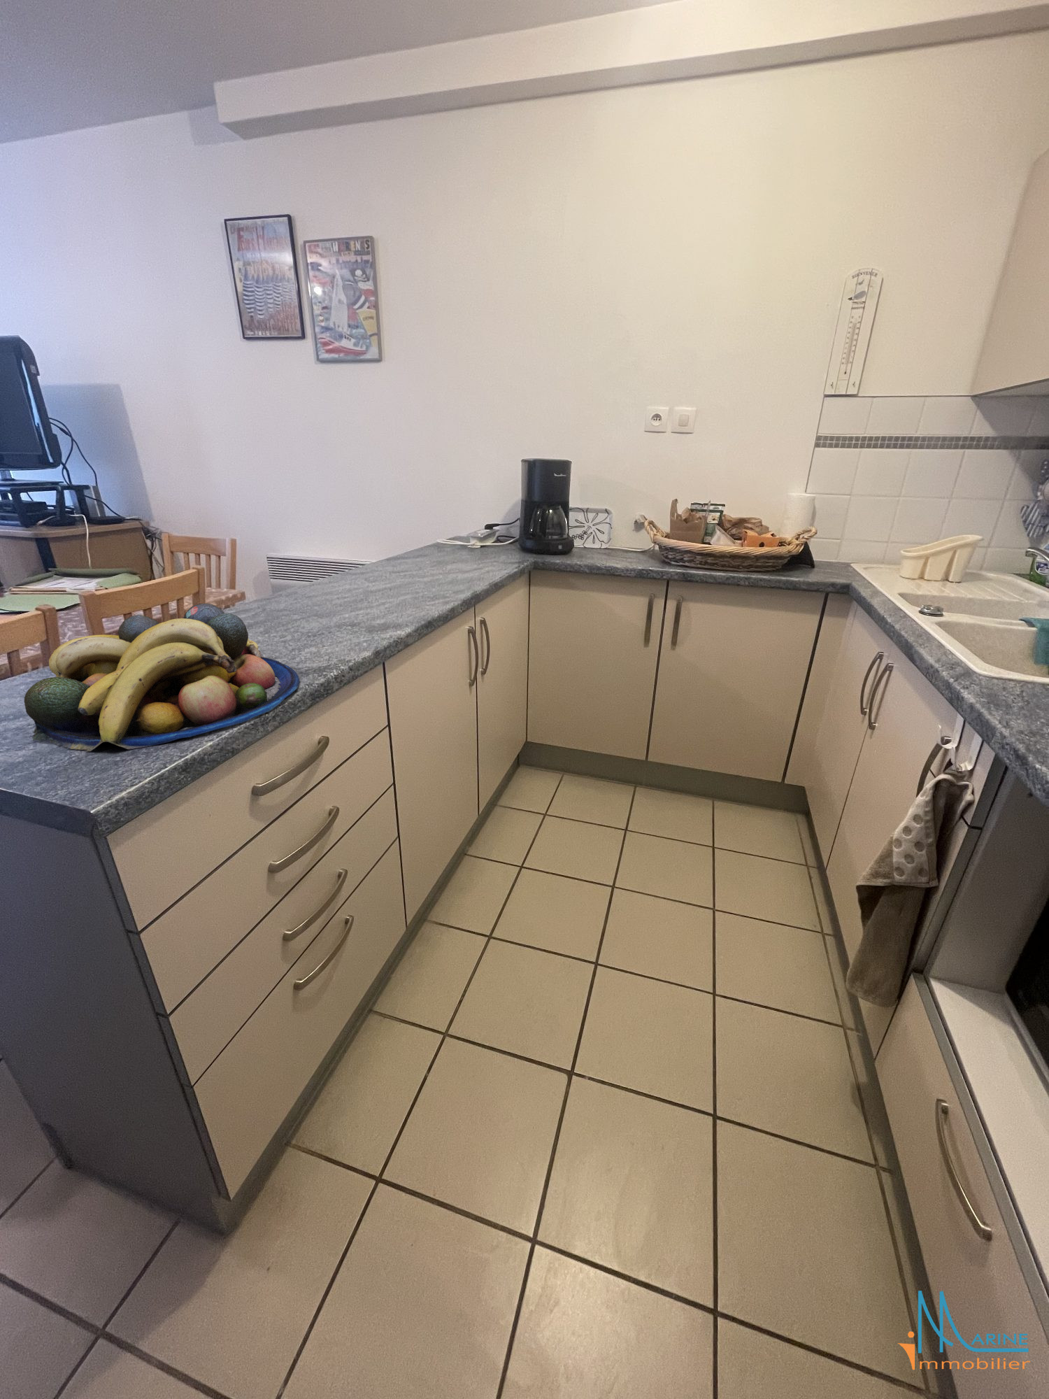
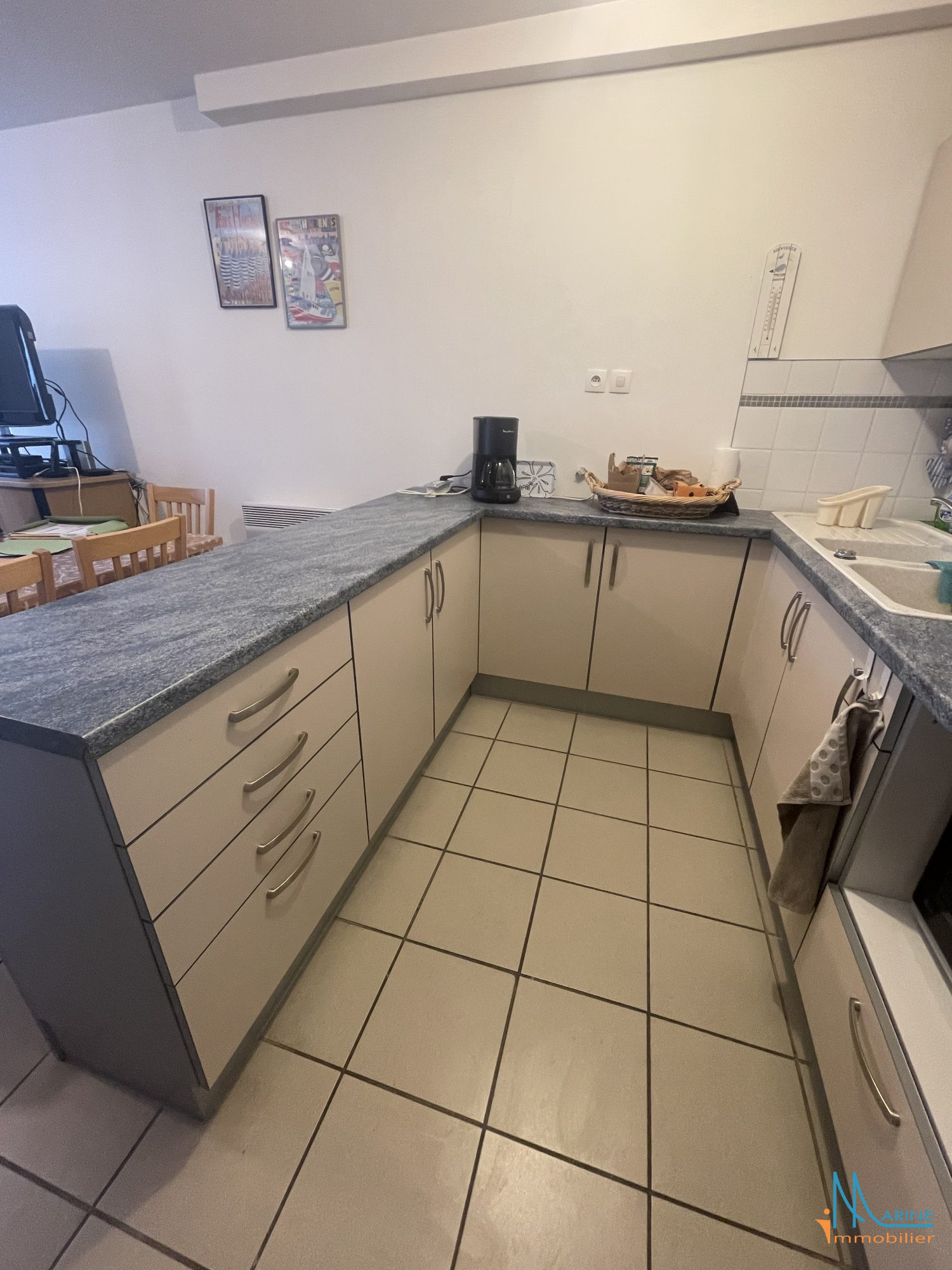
- fruit bowl [24,603,300,752]
